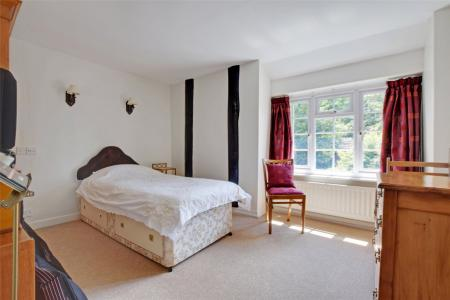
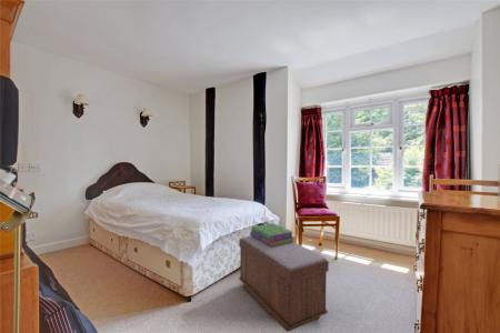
+ bench [238,234,330,333]
+ stack of books [249,222,296,246]
